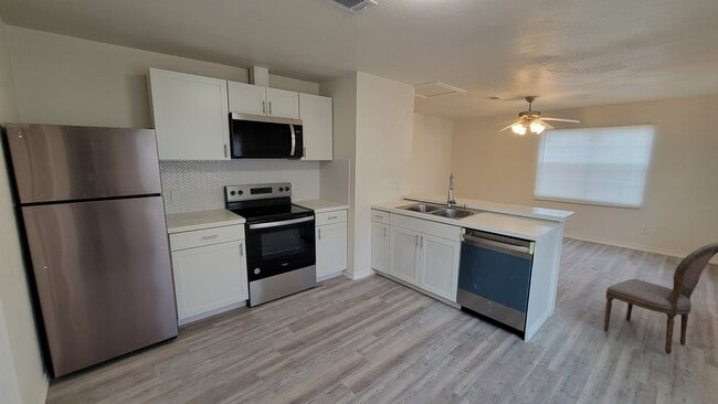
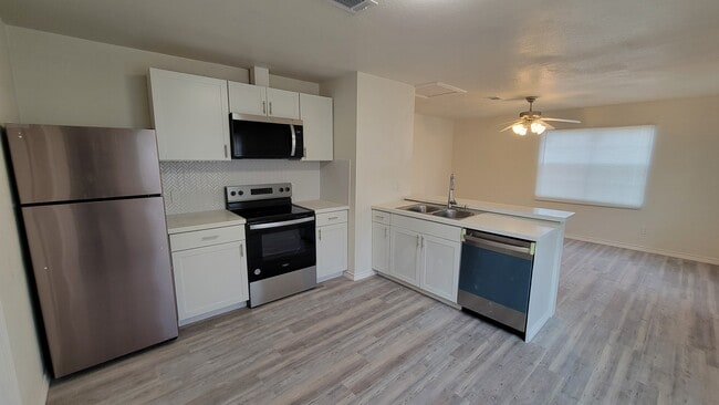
- dining chair [603,242,718,355]
